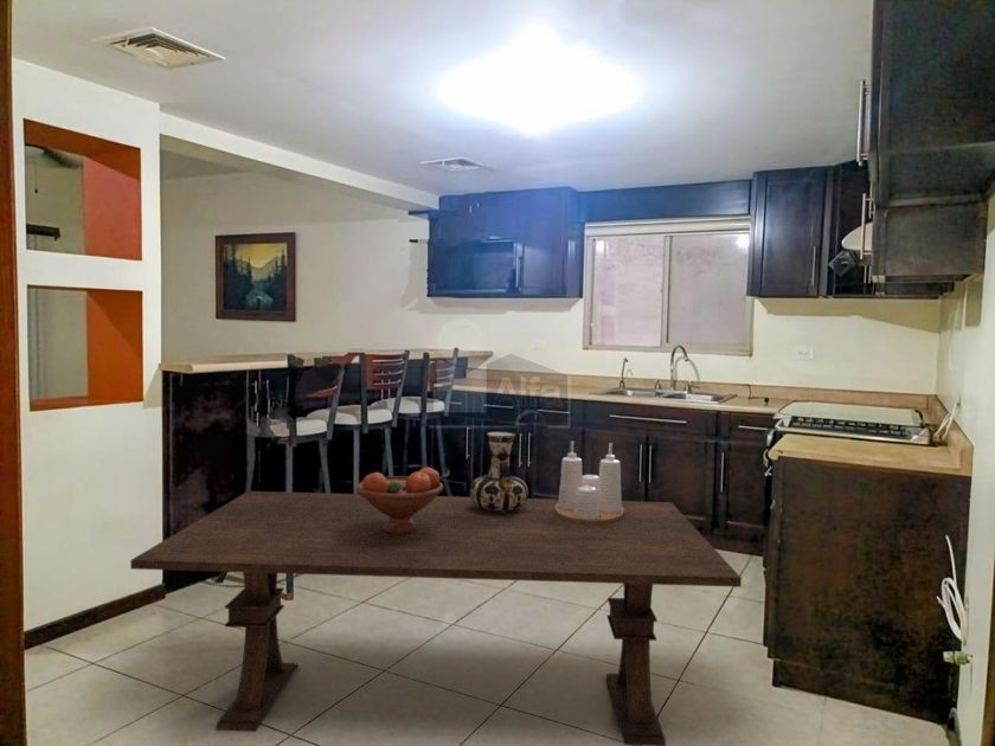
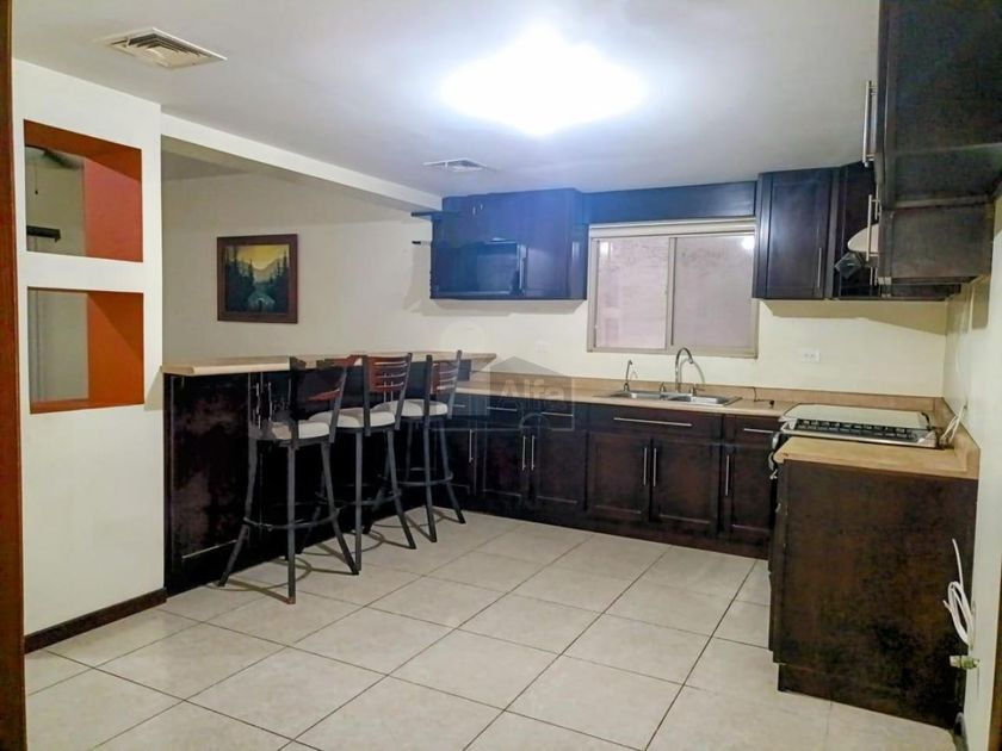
- condiment set [556,440,624,525]
- vase [469,431,529,512]
- fruit bowl [355,467,444,534]
- dining table [129,490,743,746]
